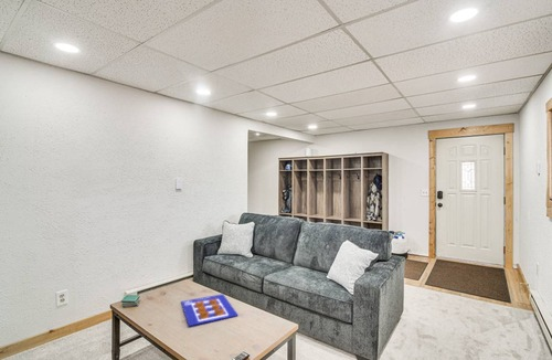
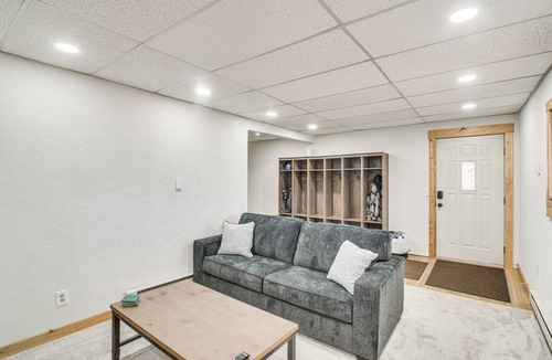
- poster [180,293,240,327]
